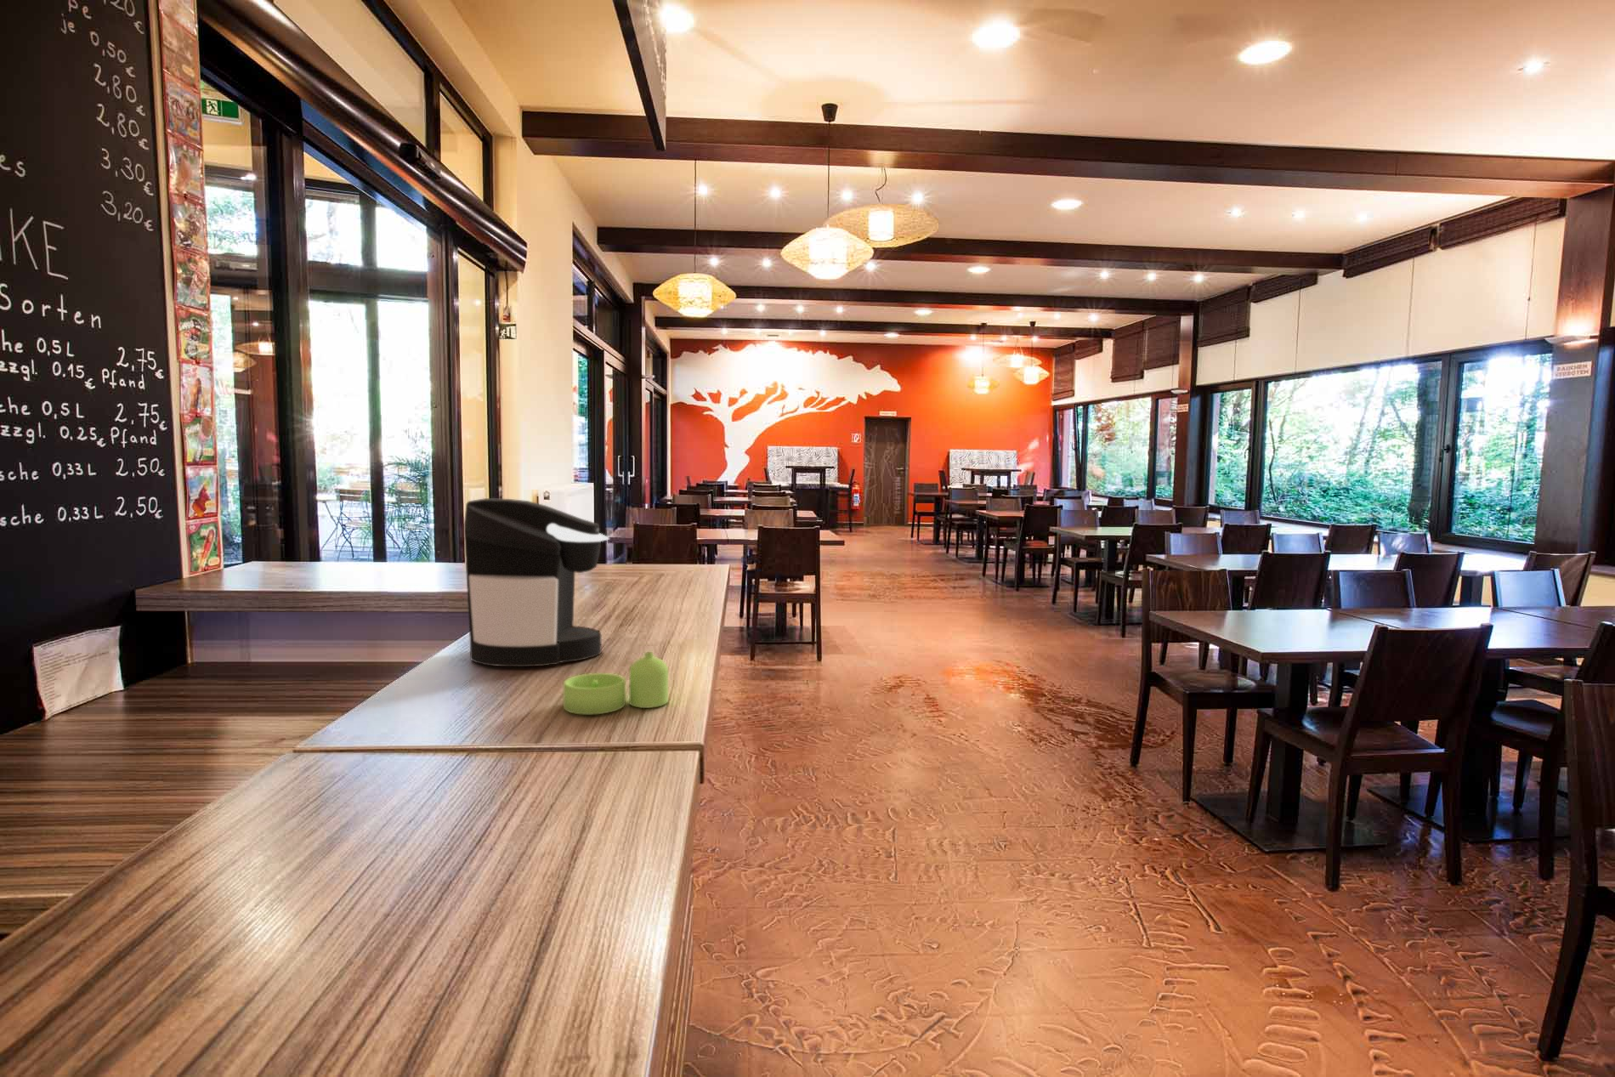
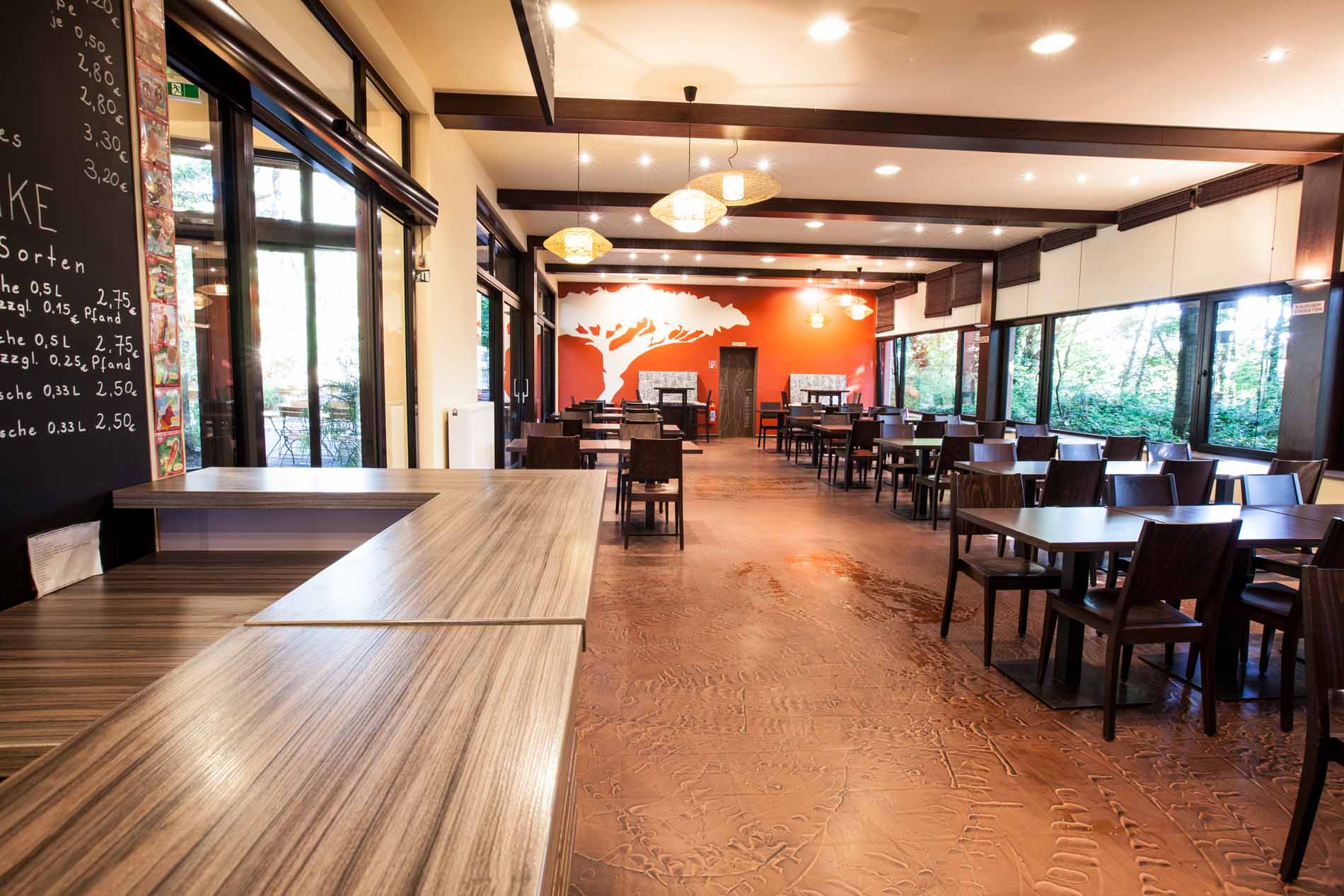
- coffee maker [464,498,610,667]
- sugar dispenser [562,651,669,715]
